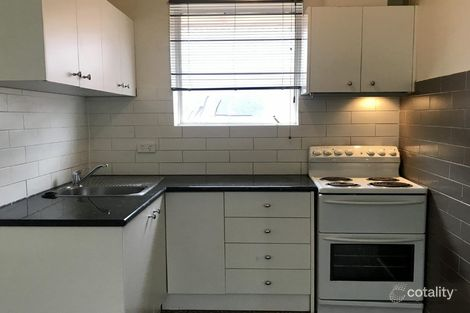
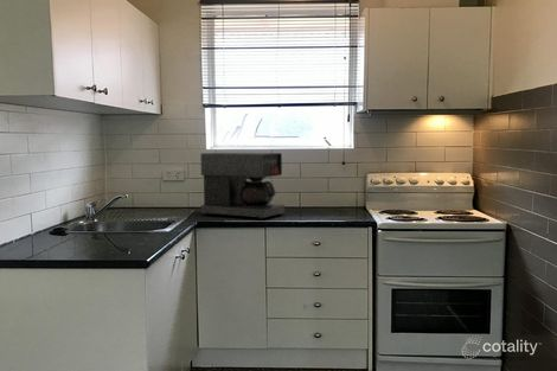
+ coffee maker [199,152,286,220]
